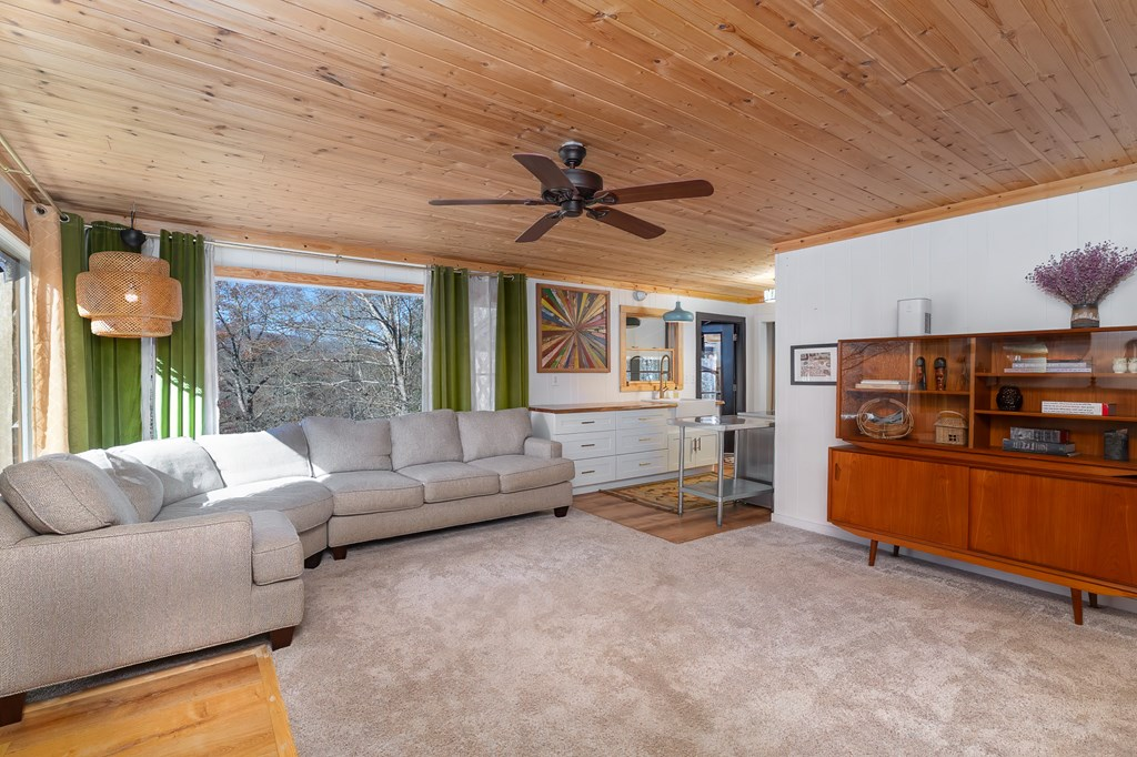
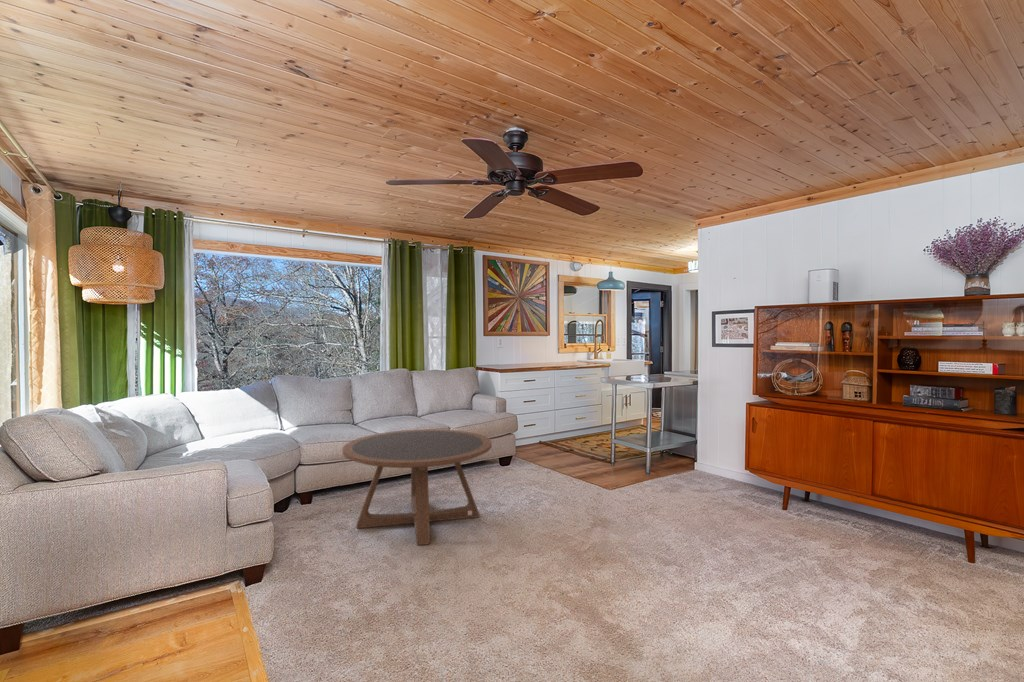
+ coffee table [341,428,493,546]
